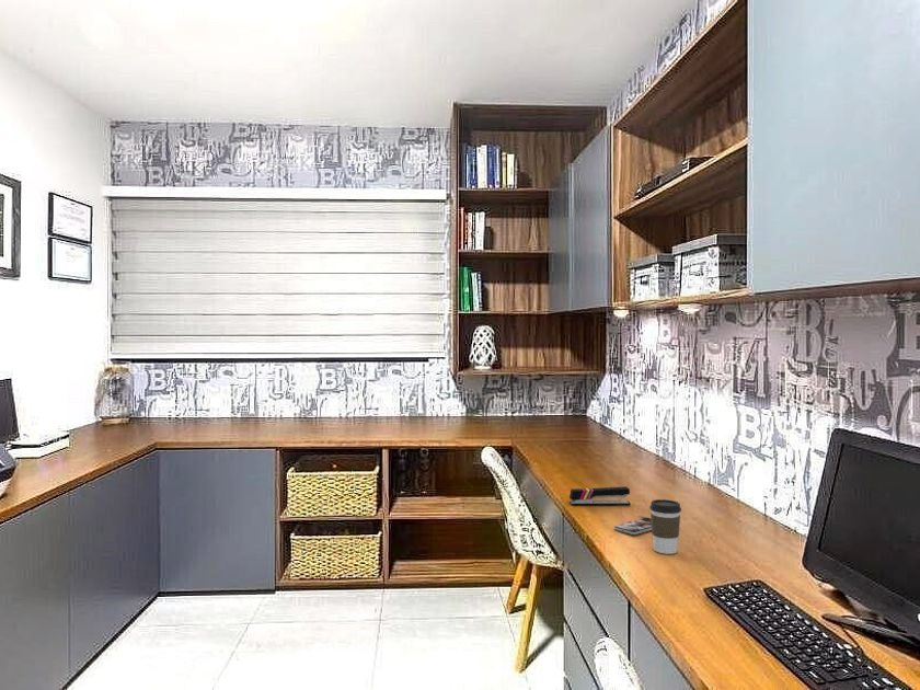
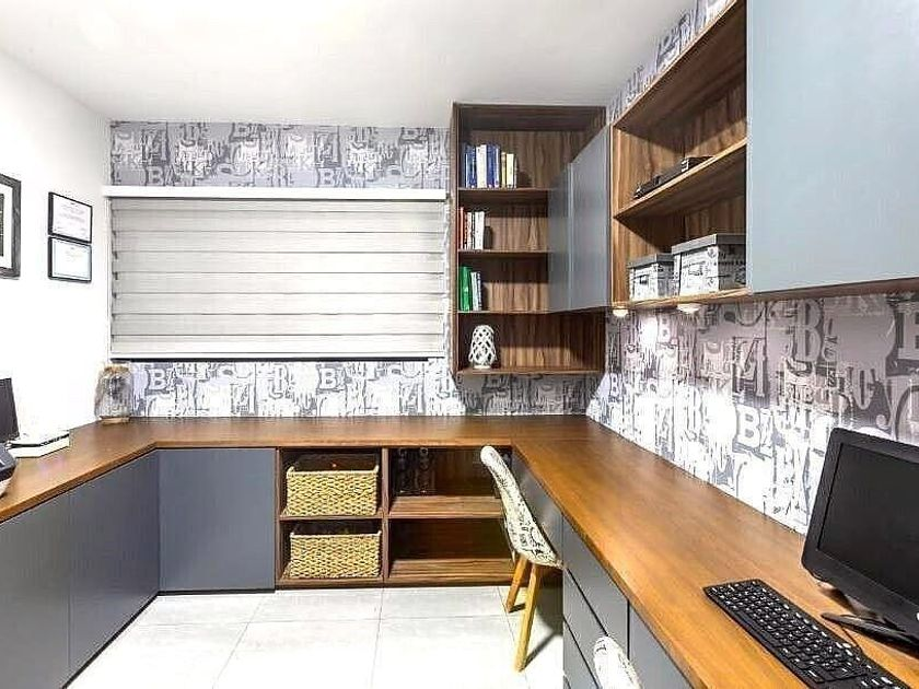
- smartphone [613,515,652,536]
- coffee cup [648,498,682,555]
- stapler [568,485,632,506]
